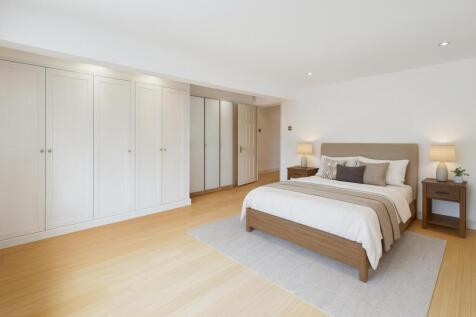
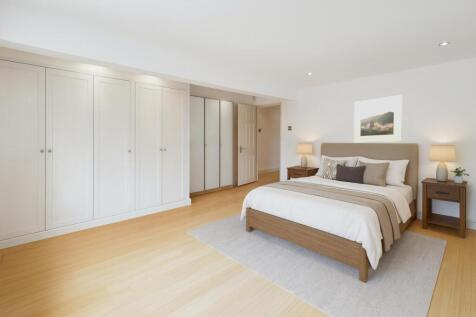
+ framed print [353,94,403,143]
